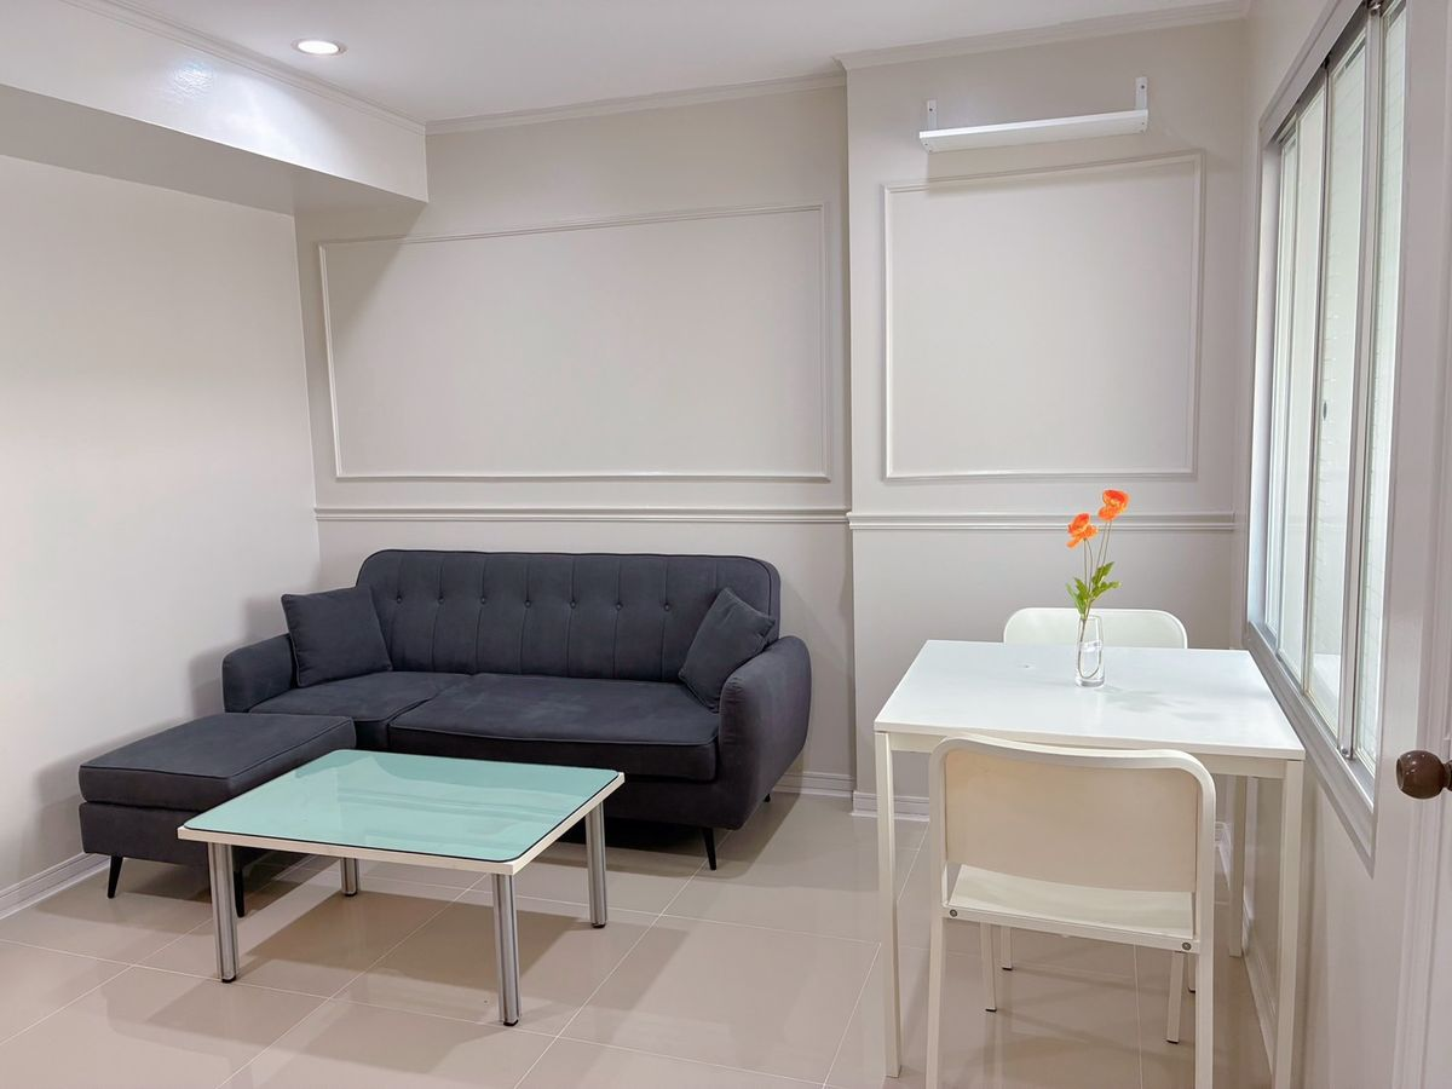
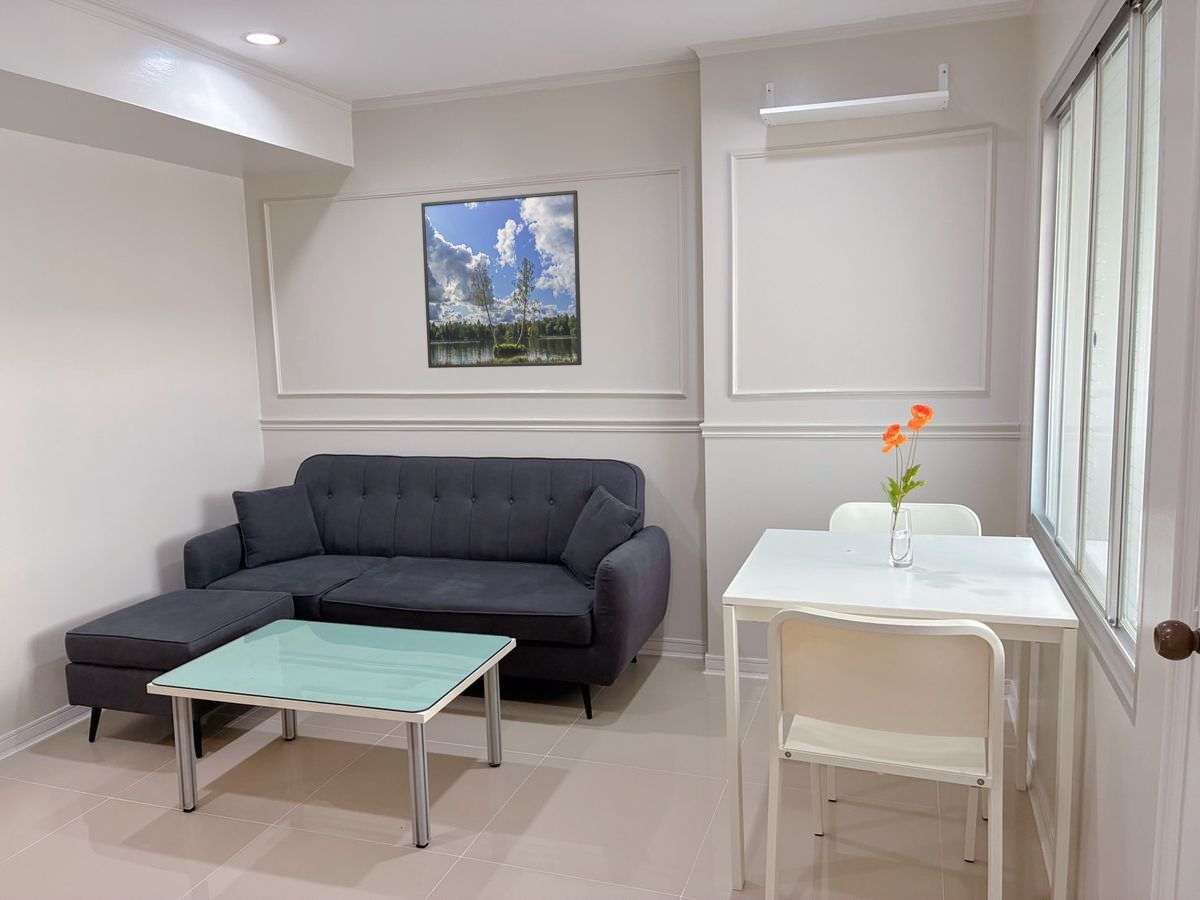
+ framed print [420,189,583,369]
